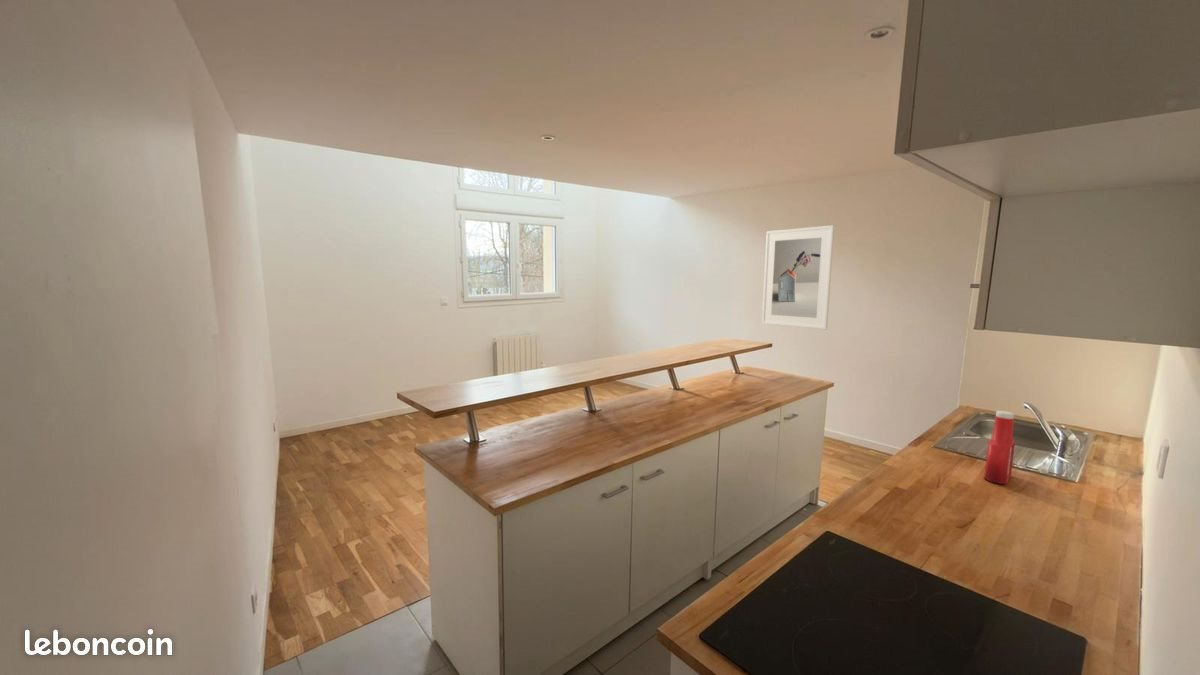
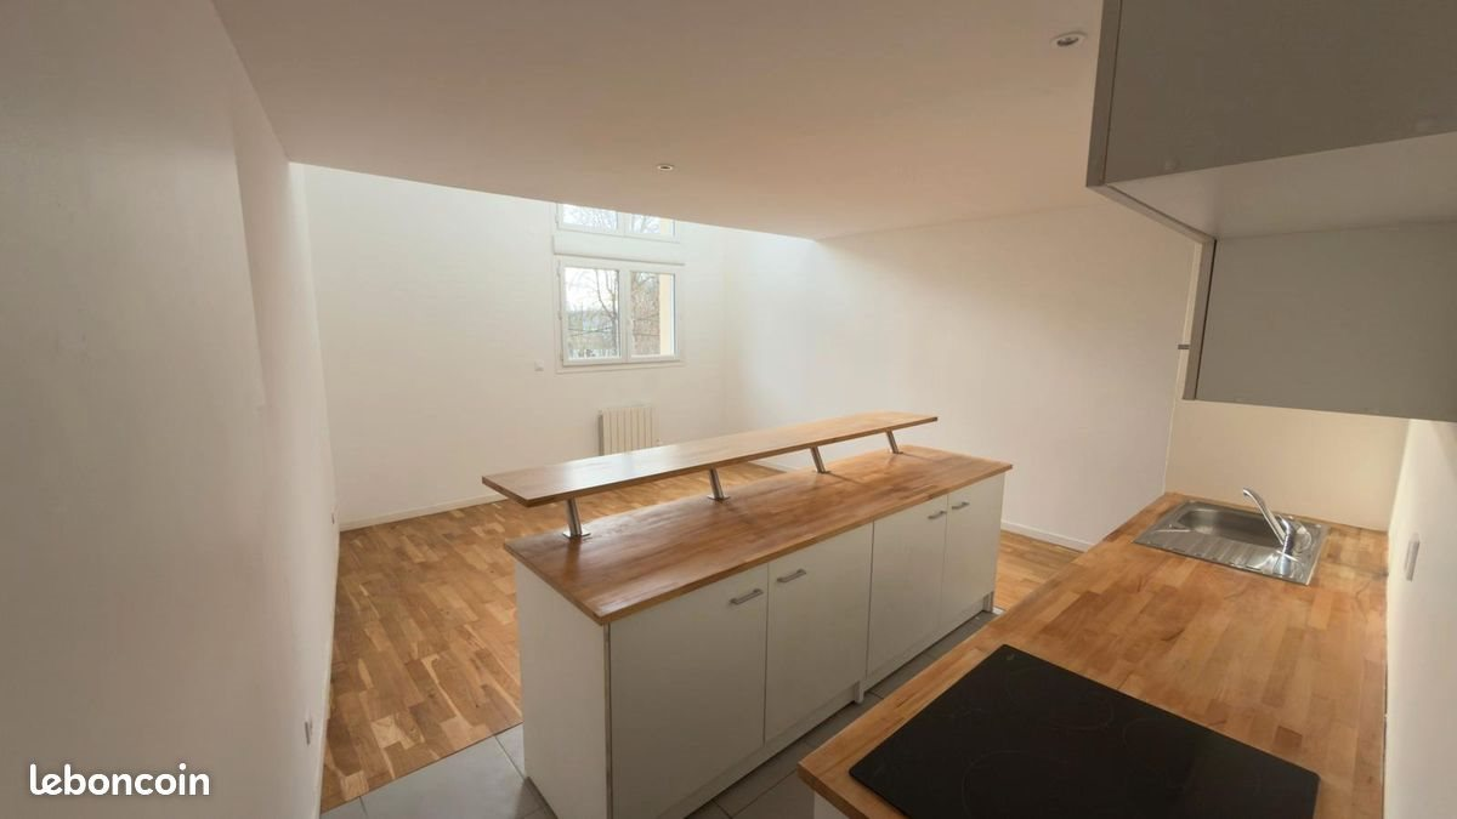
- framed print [761,224,835,330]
- soap bottle [983,410,1016,485]
